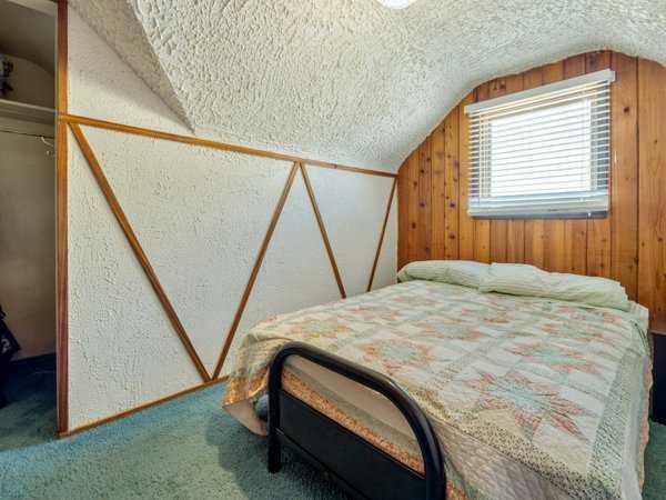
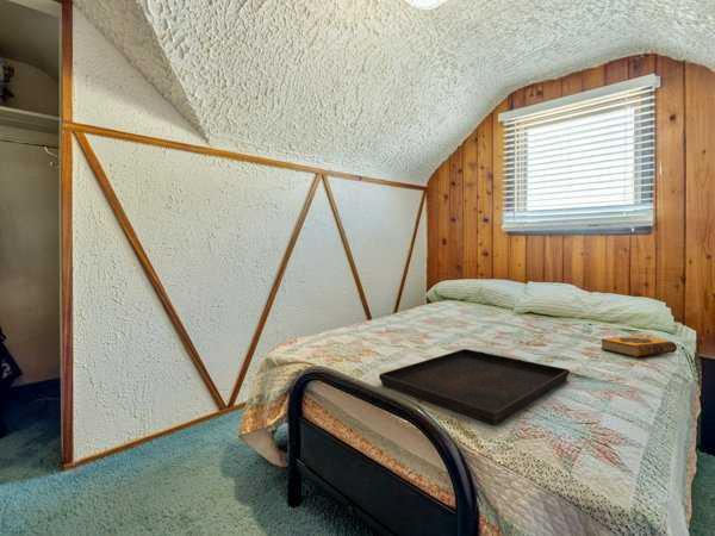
+ serving tray [378,348,571,426]
+ hardback book [599,335,678,359]
